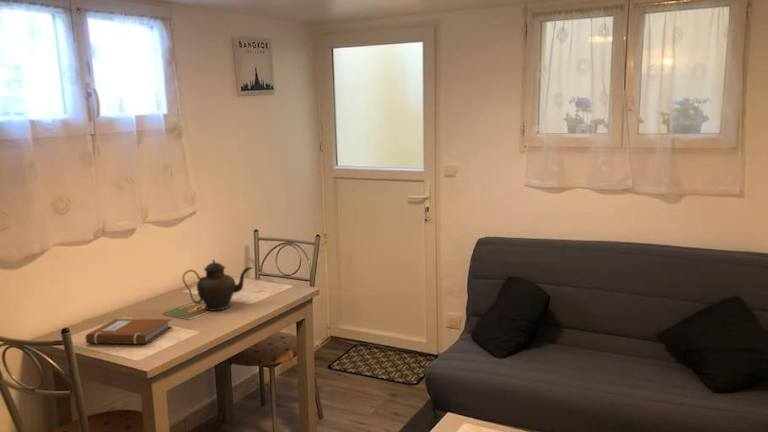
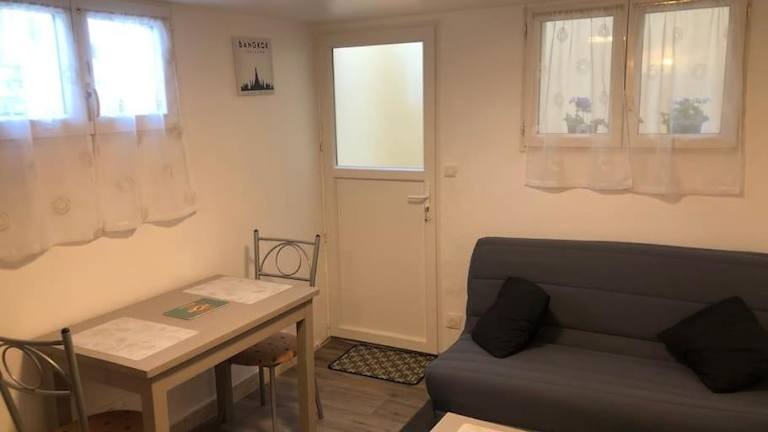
- teapot [182,259,254,311]
- notebook [85,318,172,345]
